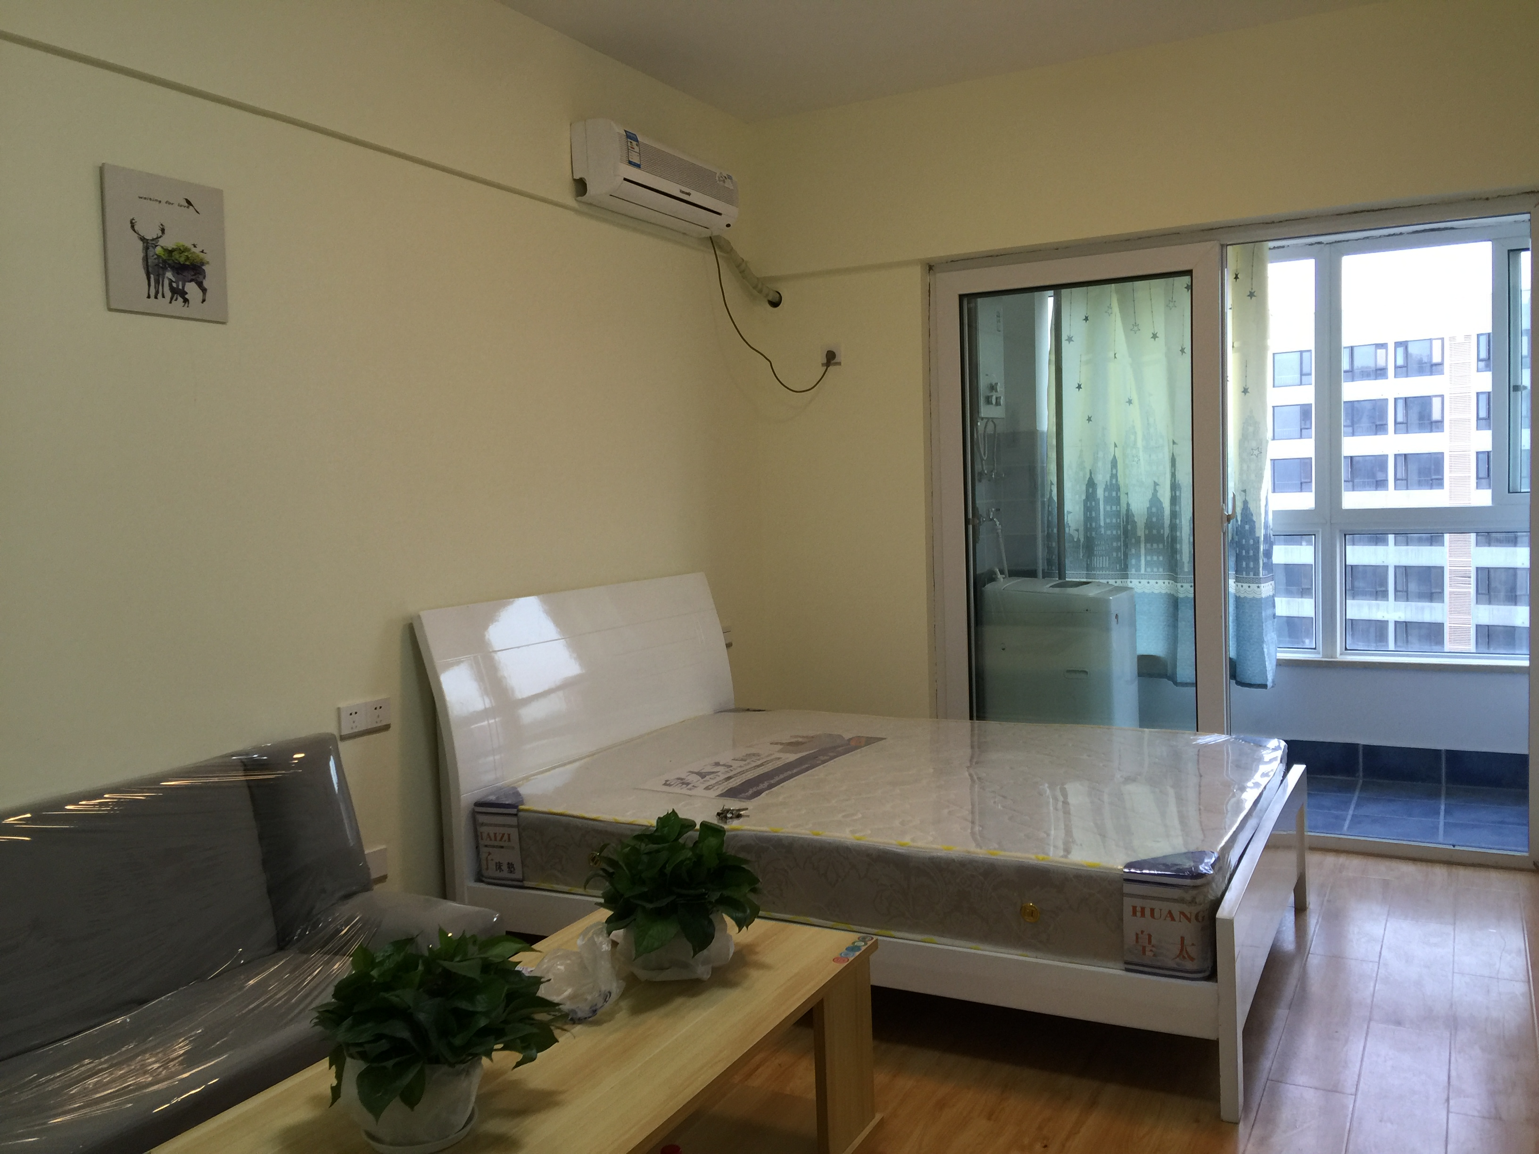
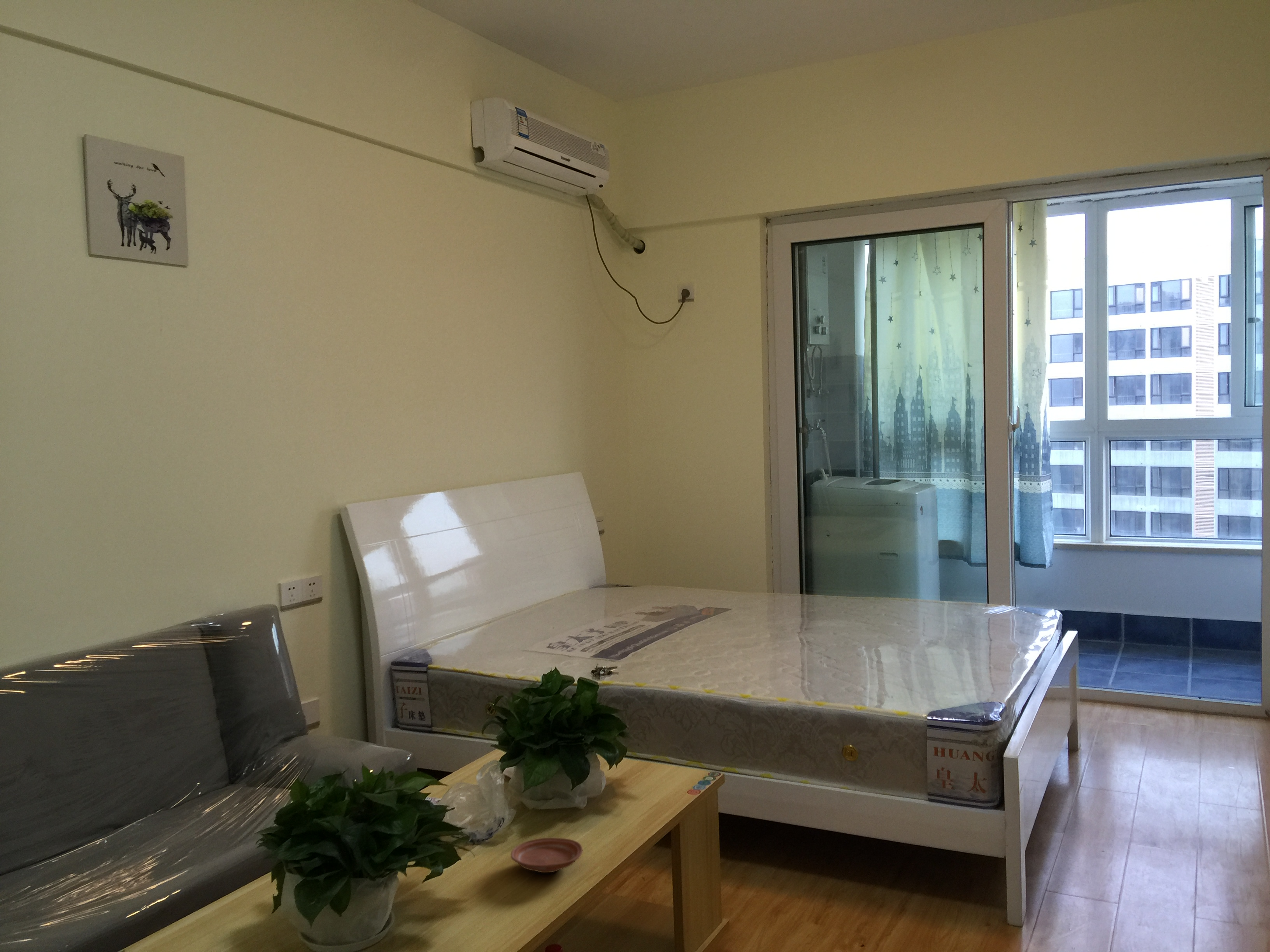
+ plate [510,837,583,873]
